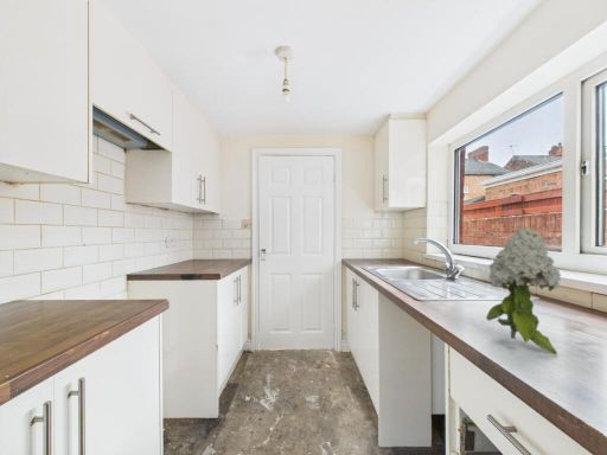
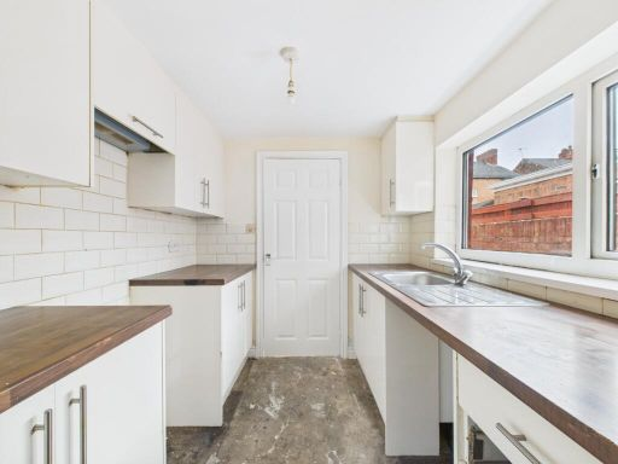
- flower [485,225,562,355]
